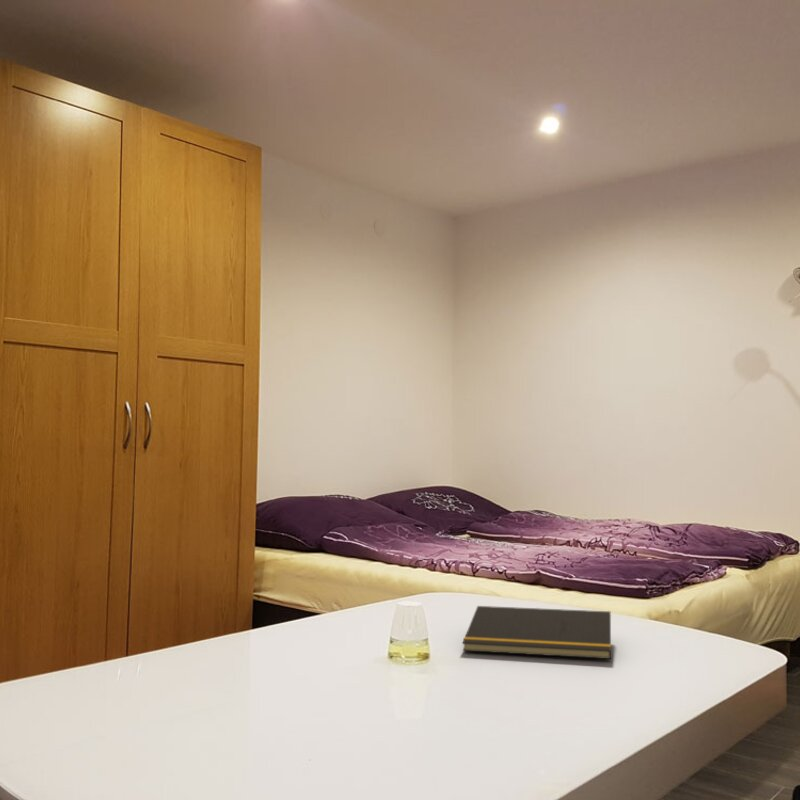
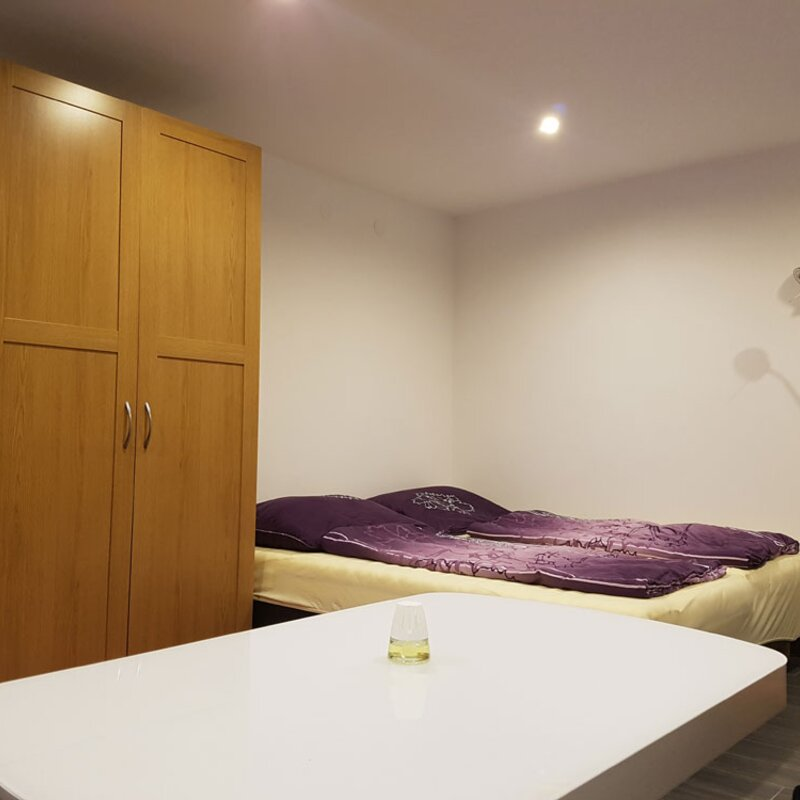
- notepad [461,605,612,660]
